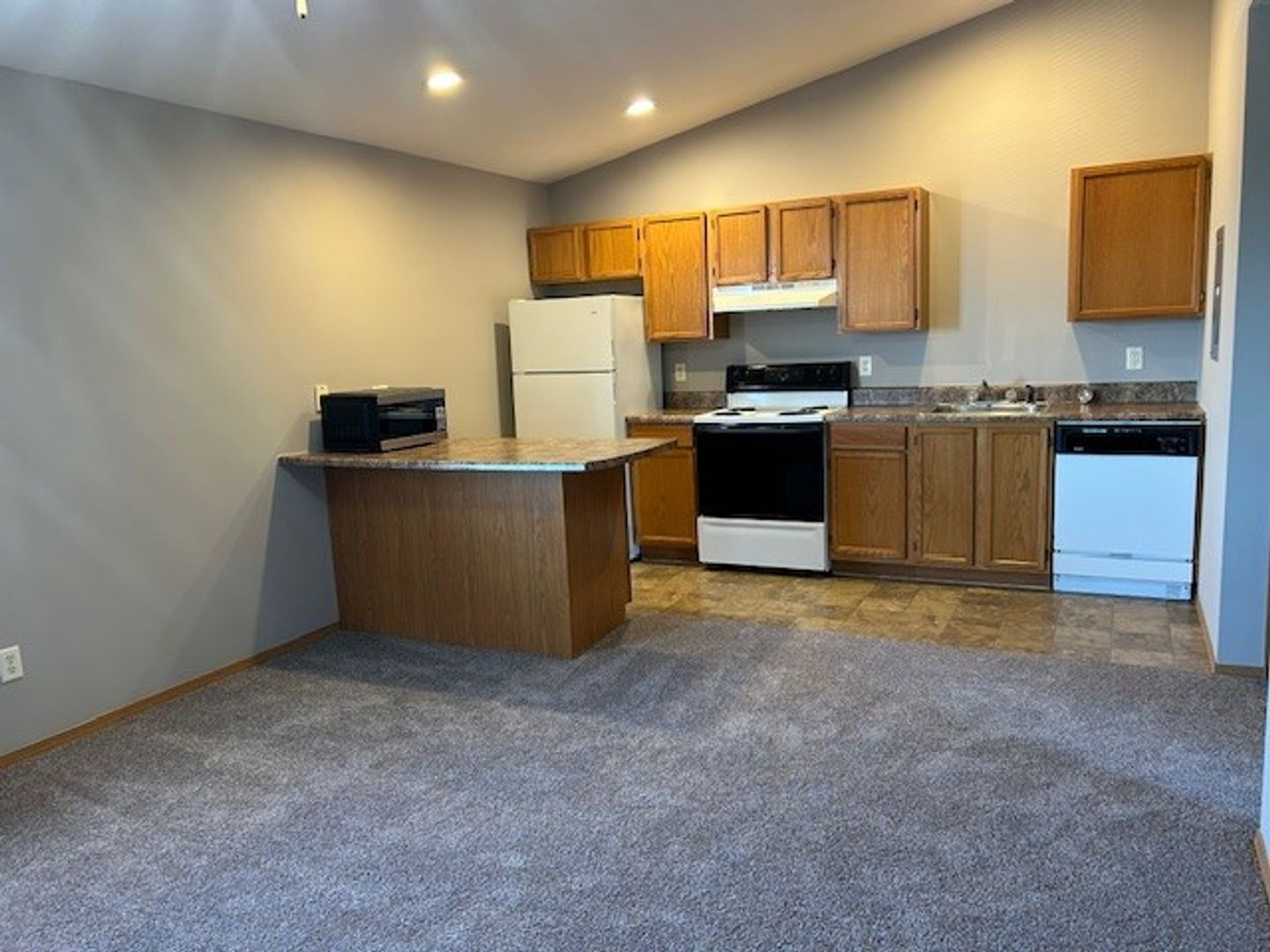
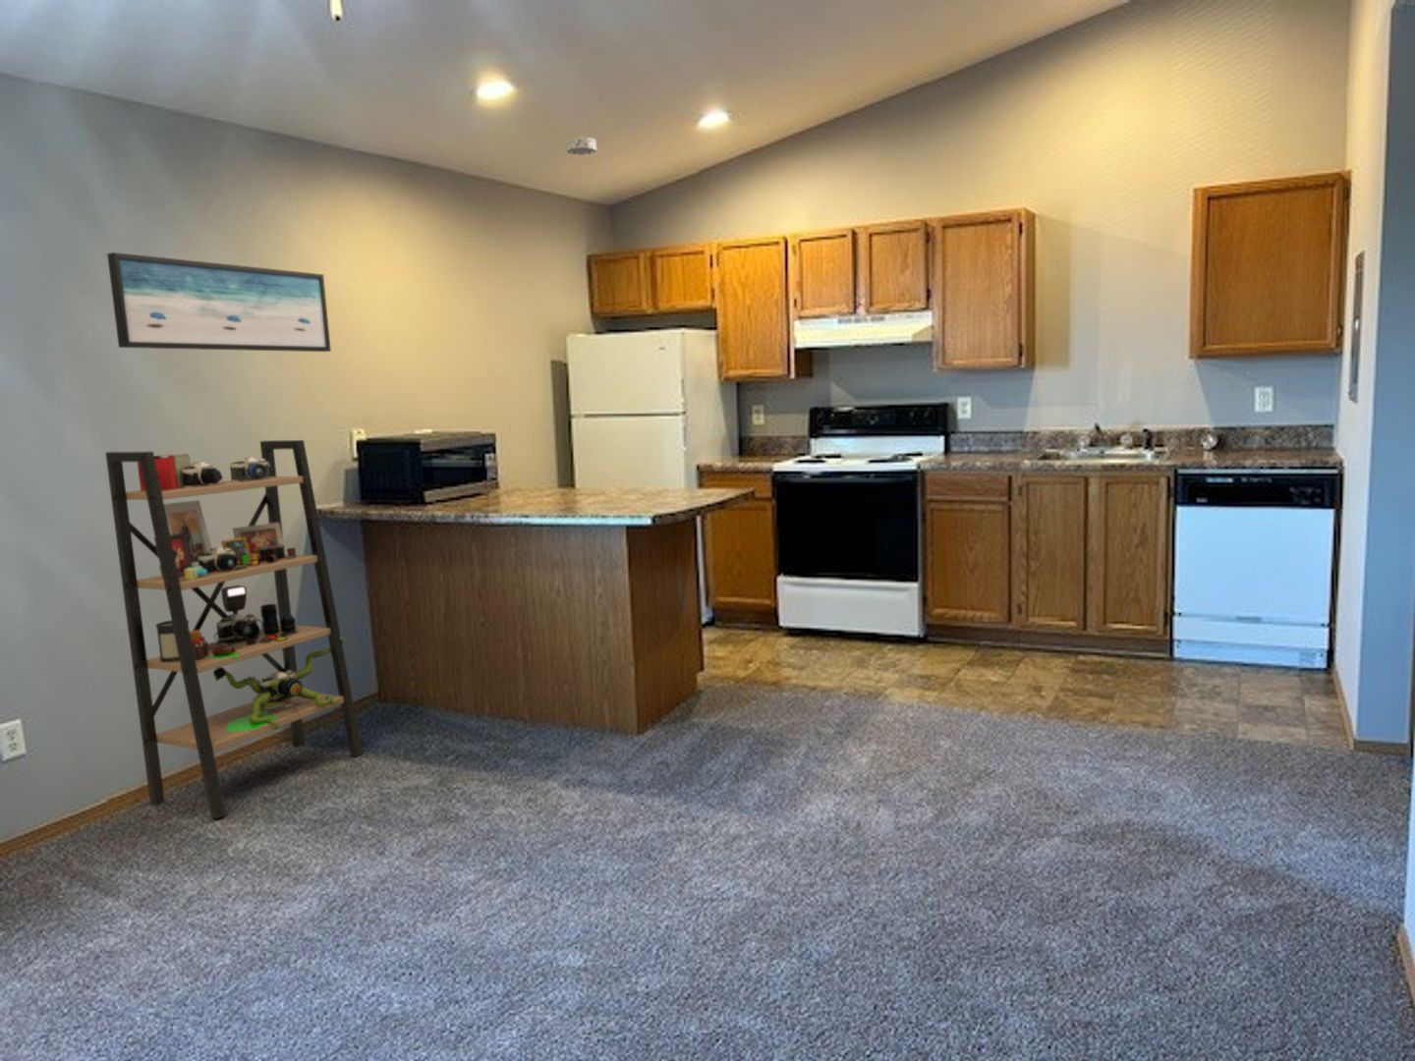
+ wall art [106,252,332,352]
+ shelving unit [104,439,363,819]
+ smoke detector [565,136,597,156]
